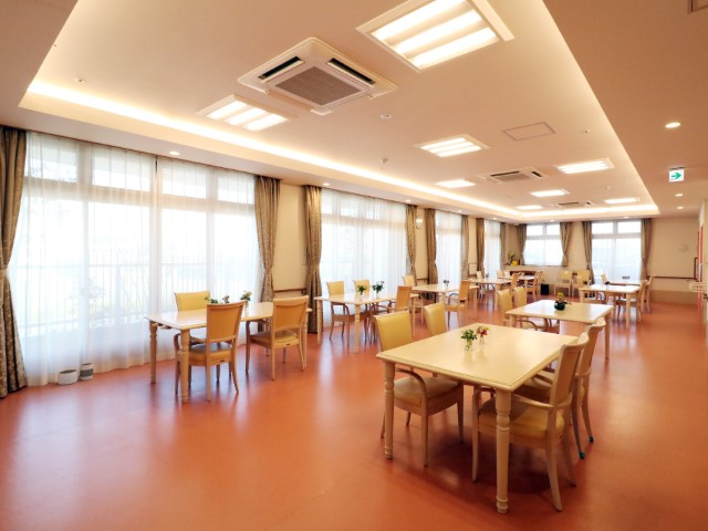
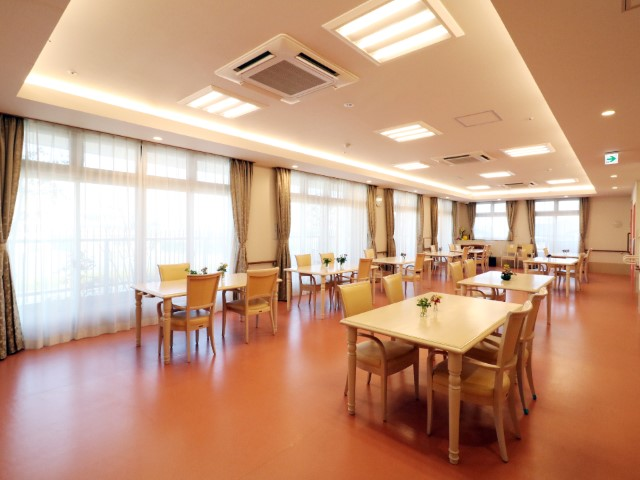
- waste basket [56,362,94,386]
